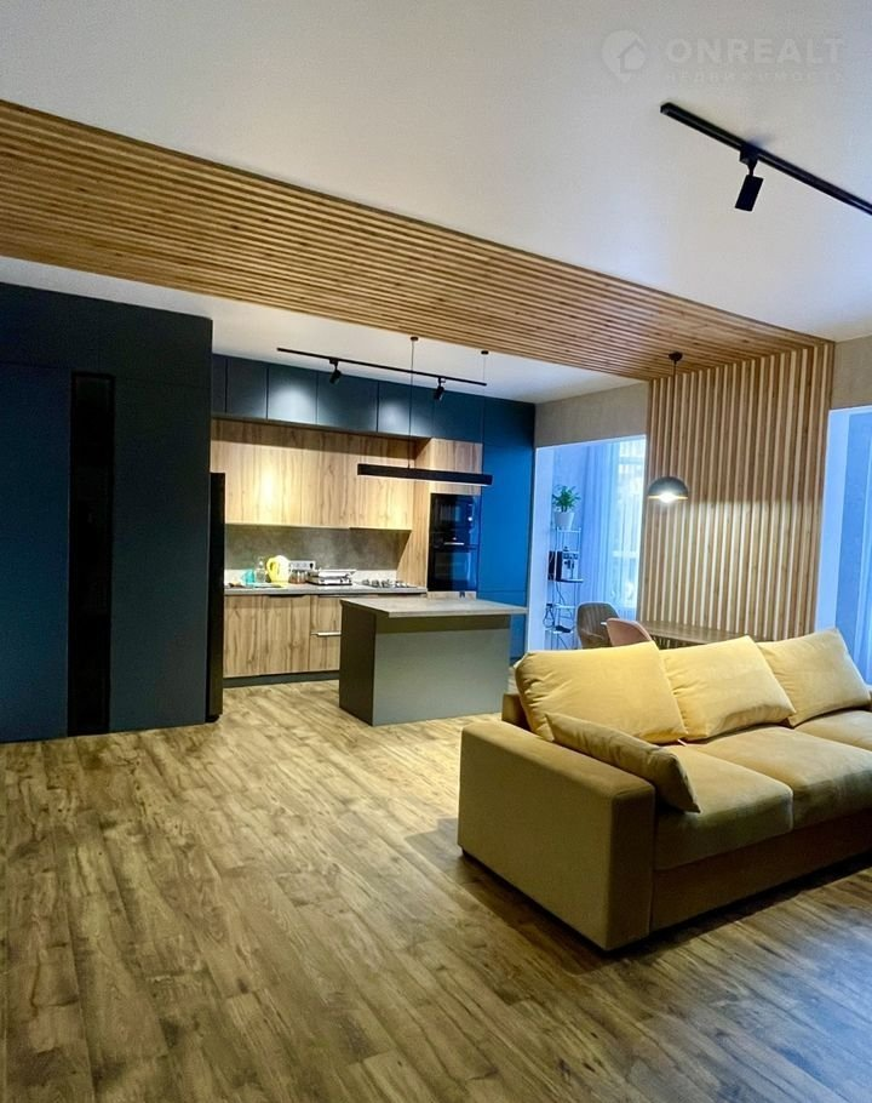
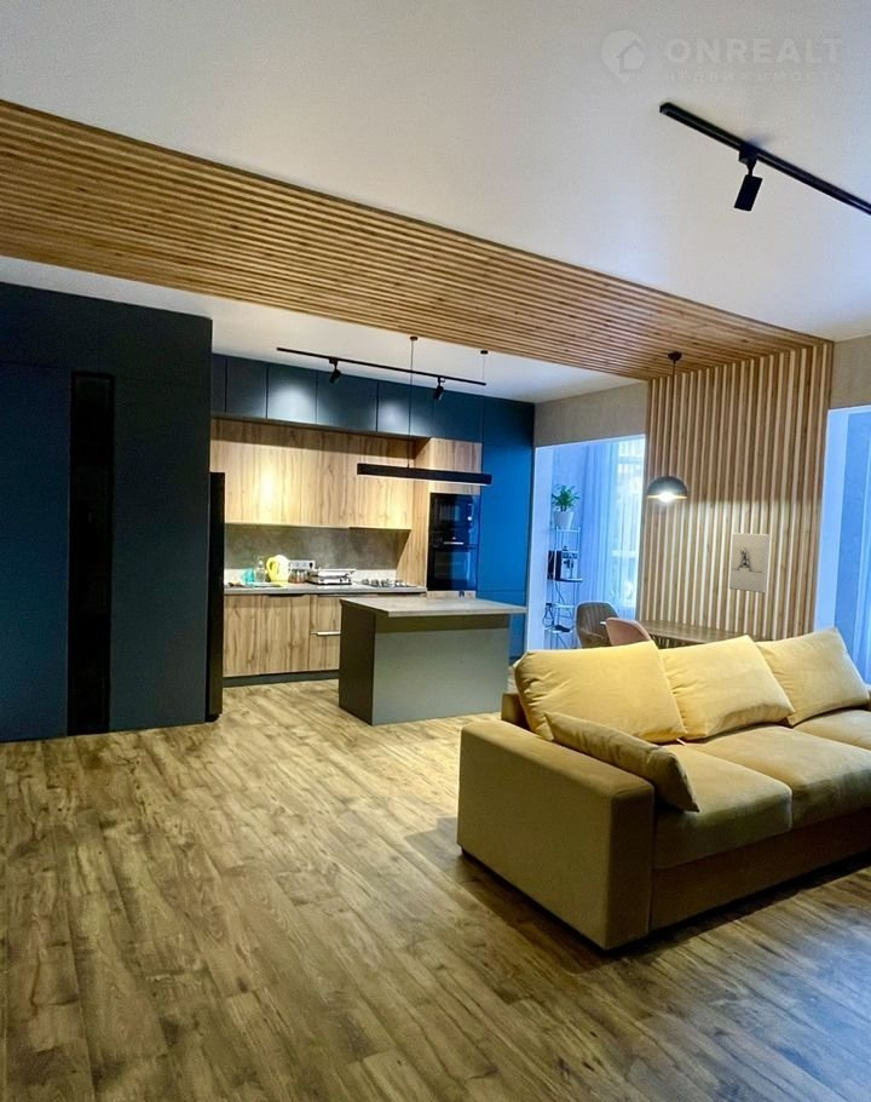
+ wall sculpture [728,532,771,595]
